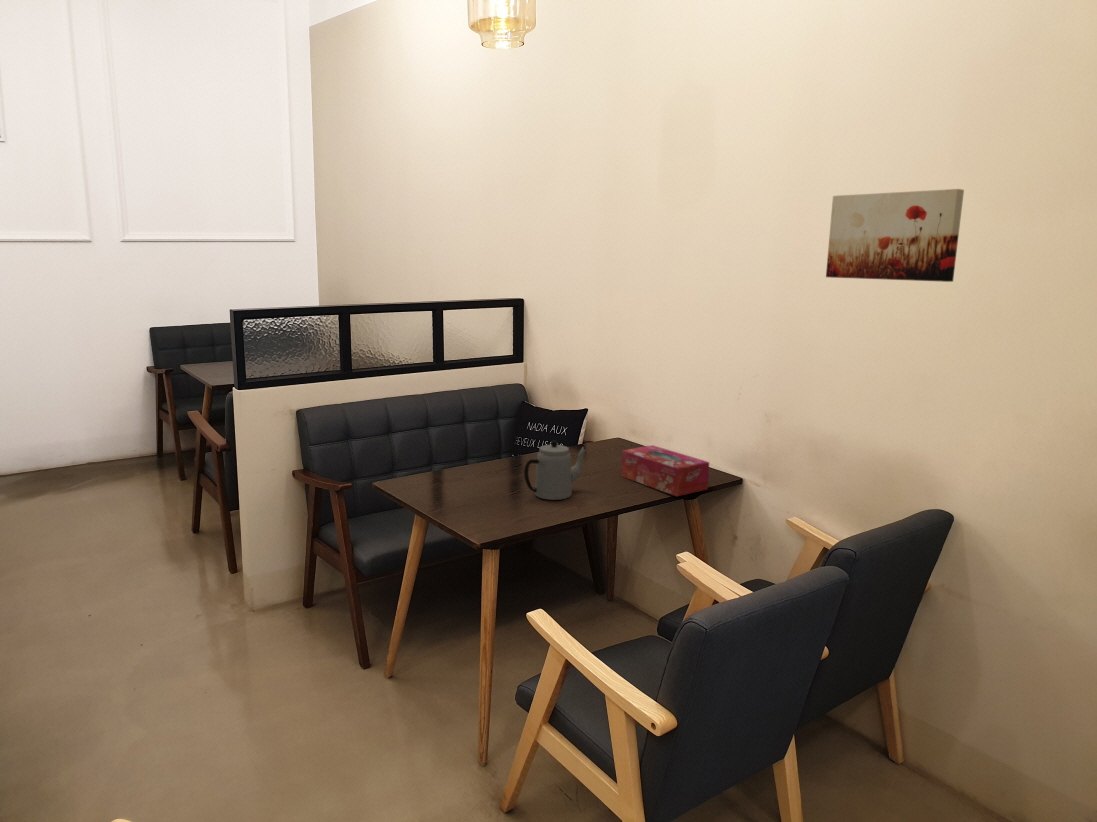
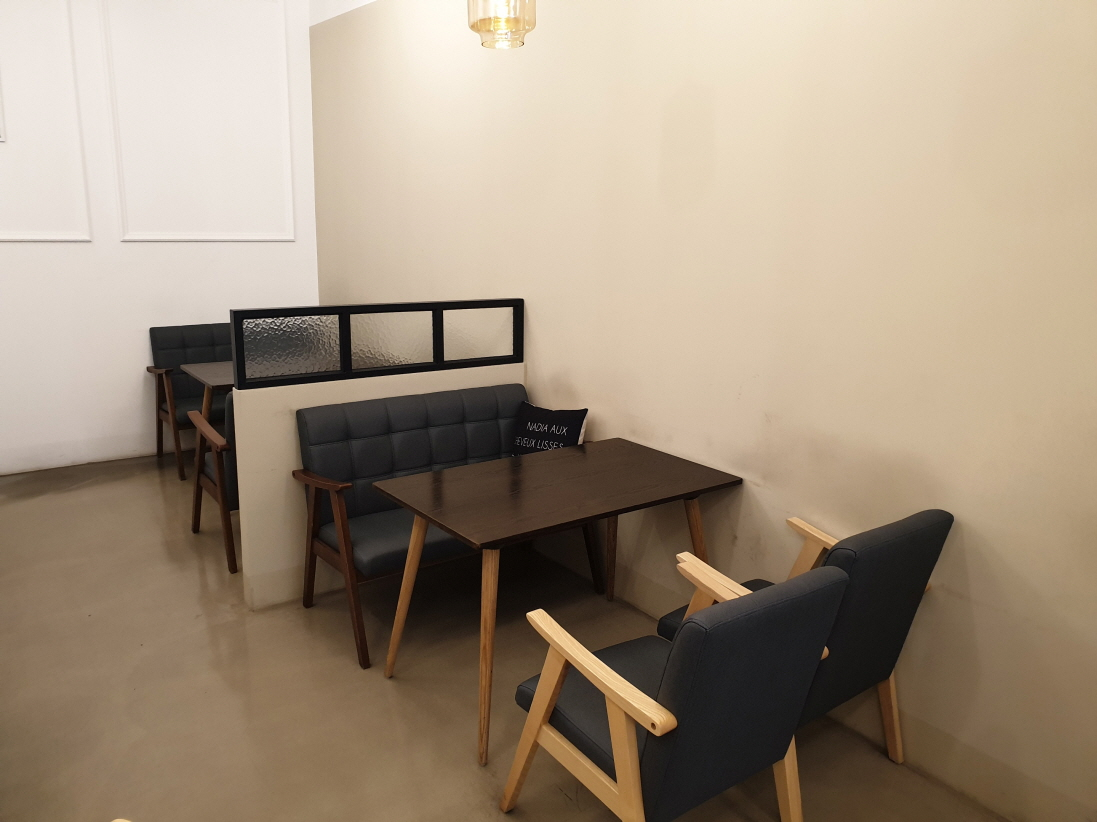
- tissue box [621,444,710,497]
- wall art [825,188,965,283]
- teapot [523,439,587,501]
